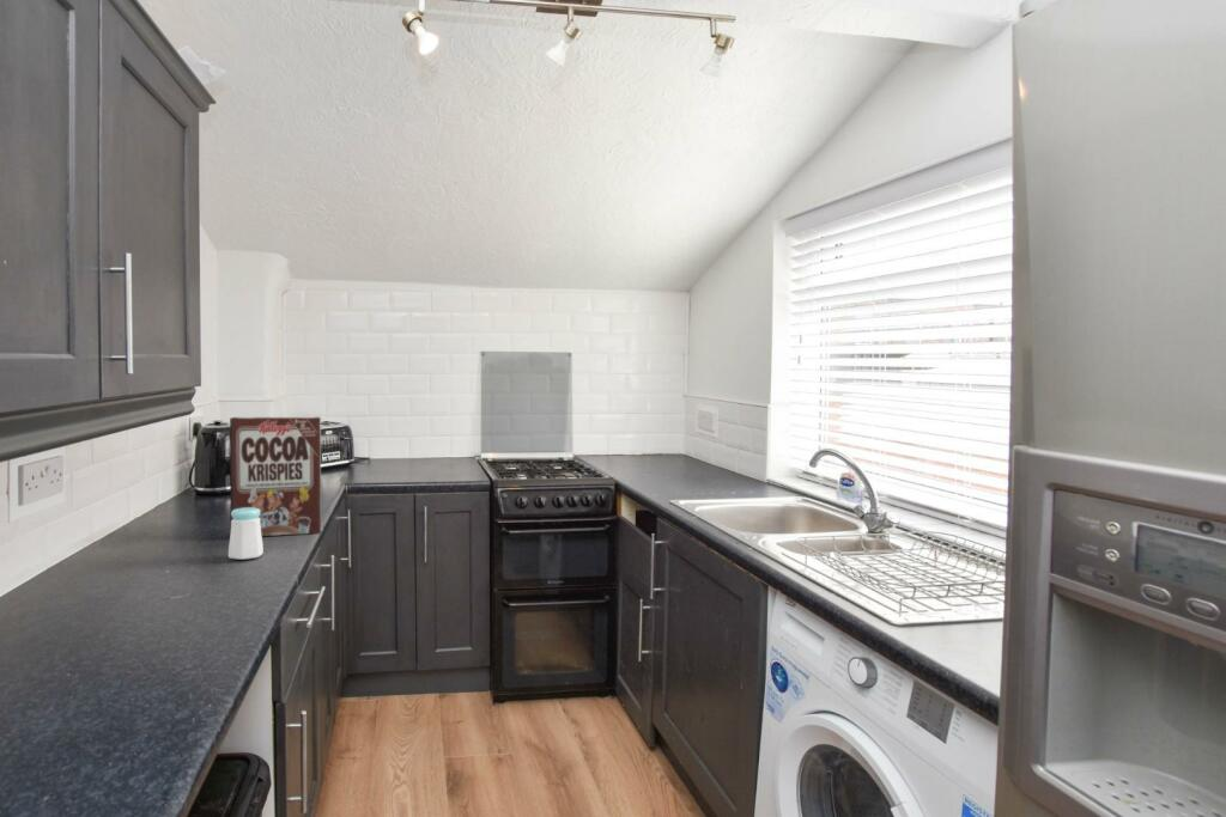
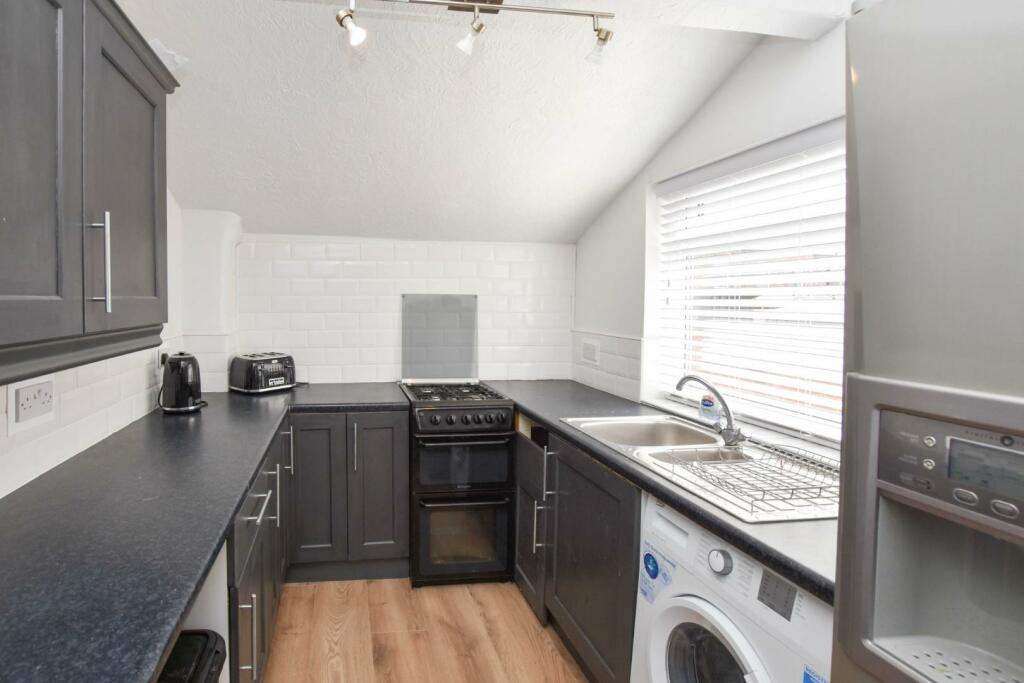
- cereal box [229,416,322,537]
- salt shaker [227,507,265,561]
